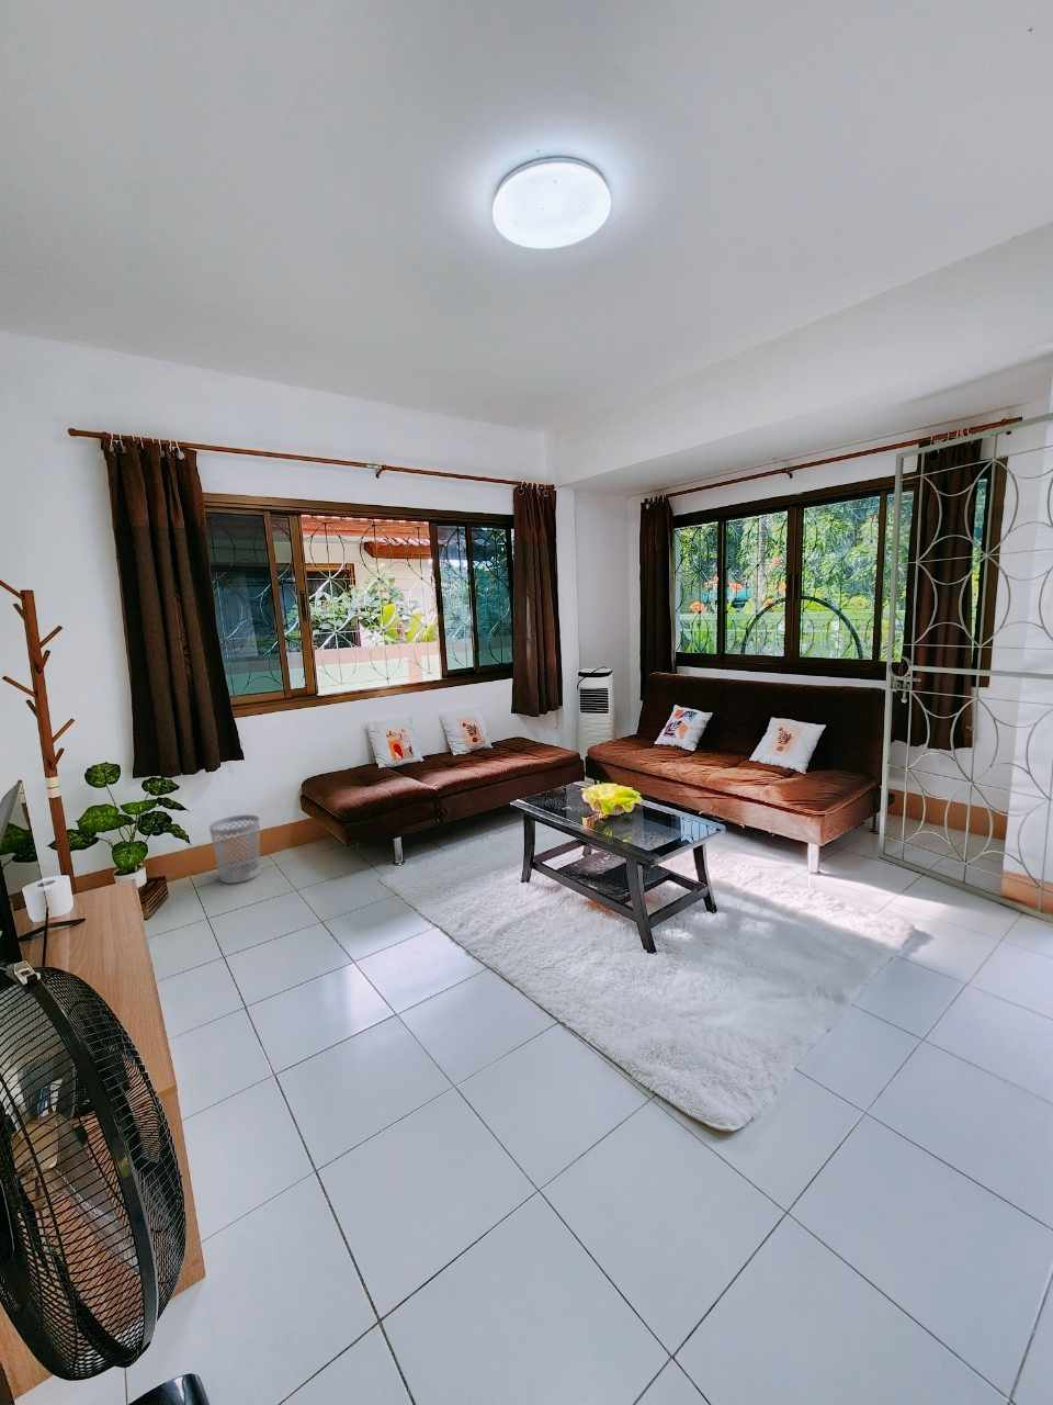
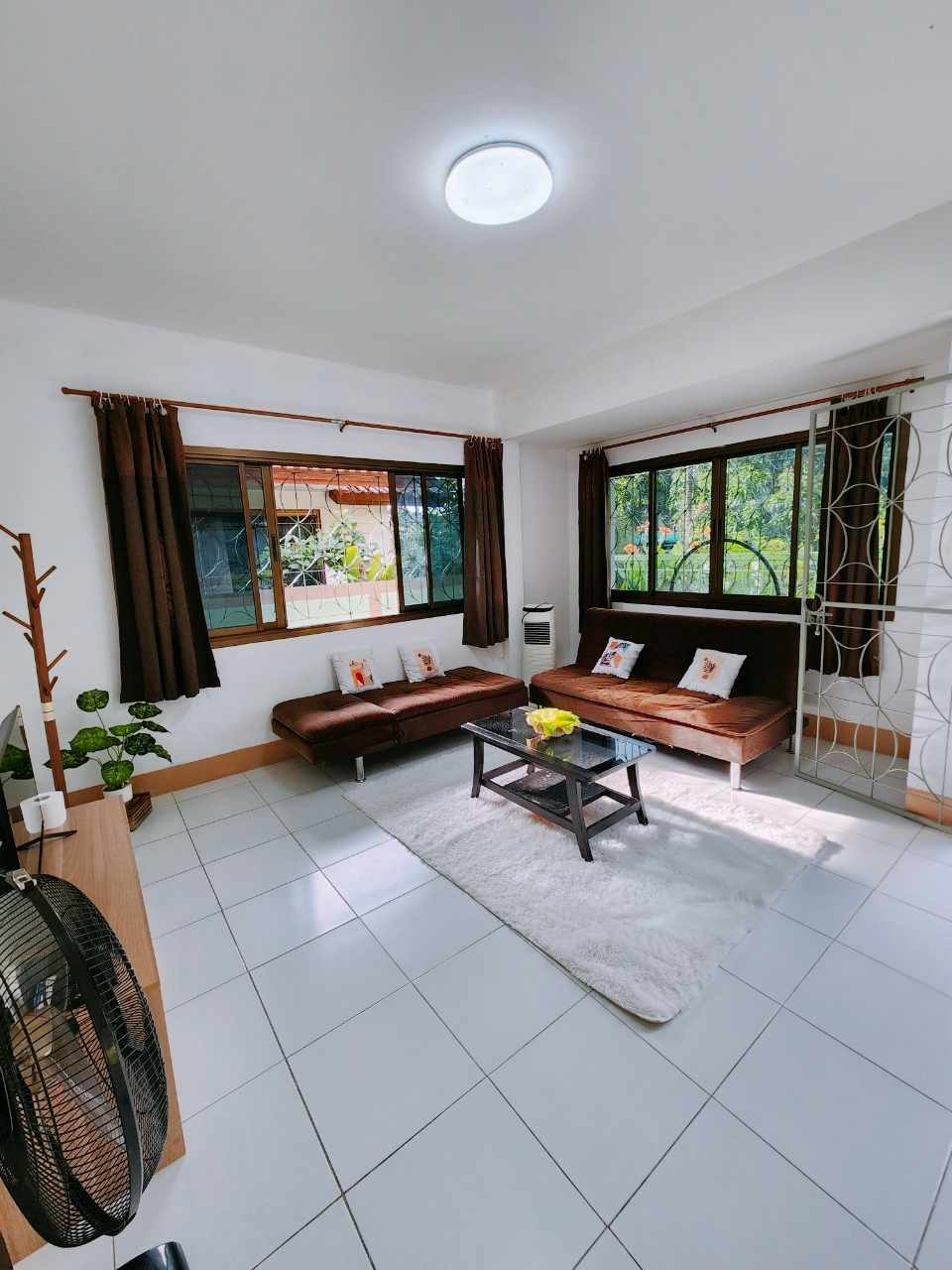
- wastebasket [208,813,261,885]
